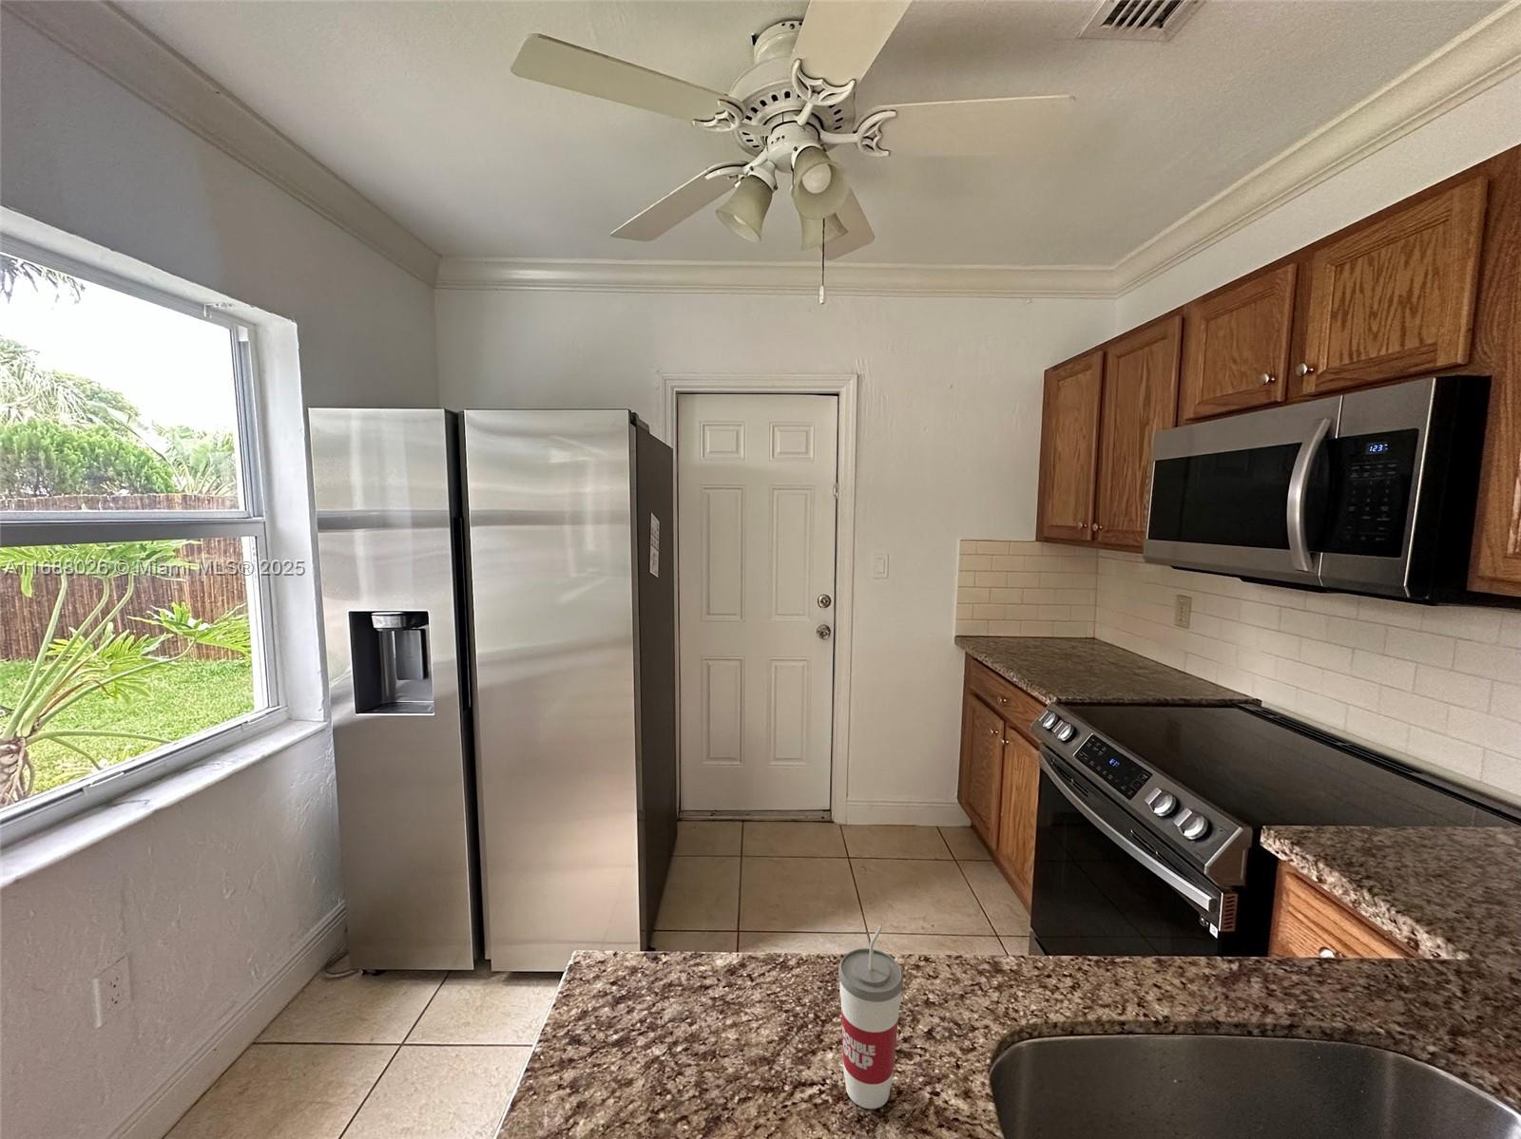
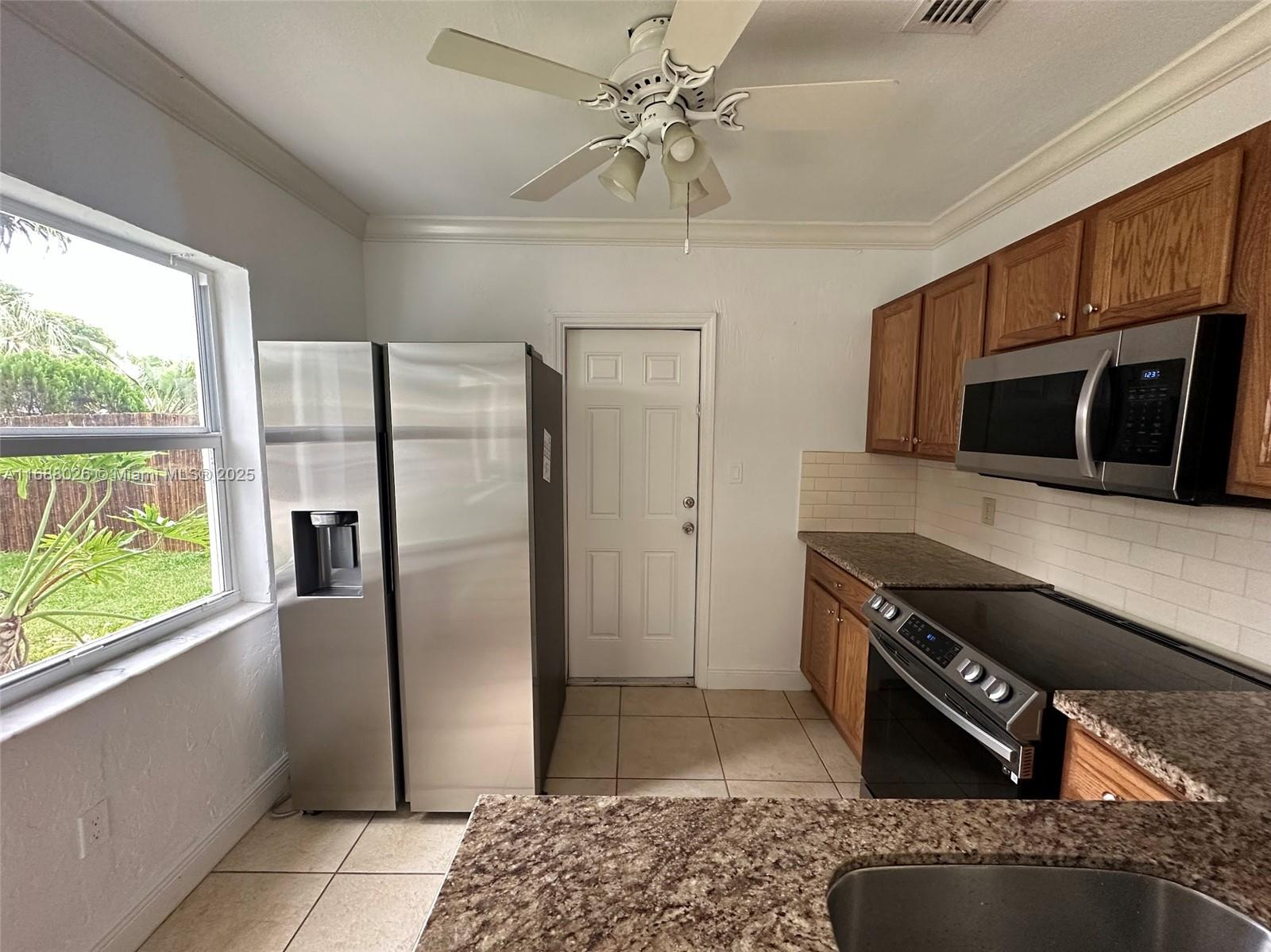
- cup [838,925,904,1109]
